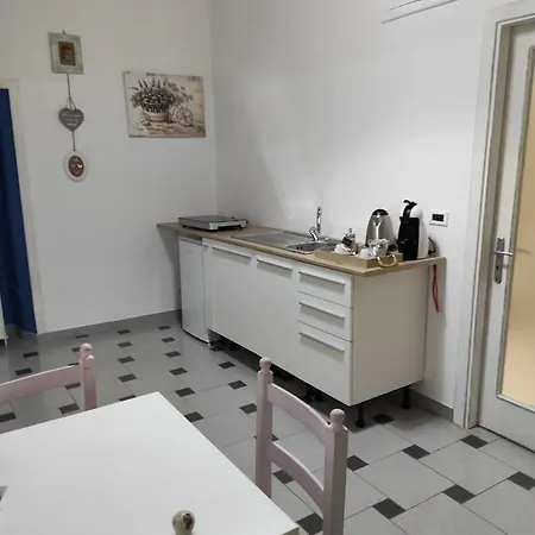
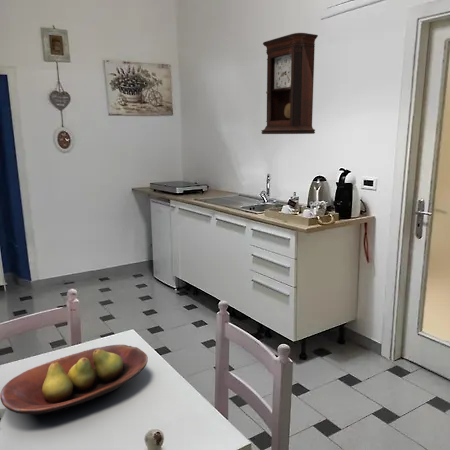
+ fruit bowl [0,344,149,416]
+ pendulum clock [260,32,319,135]
